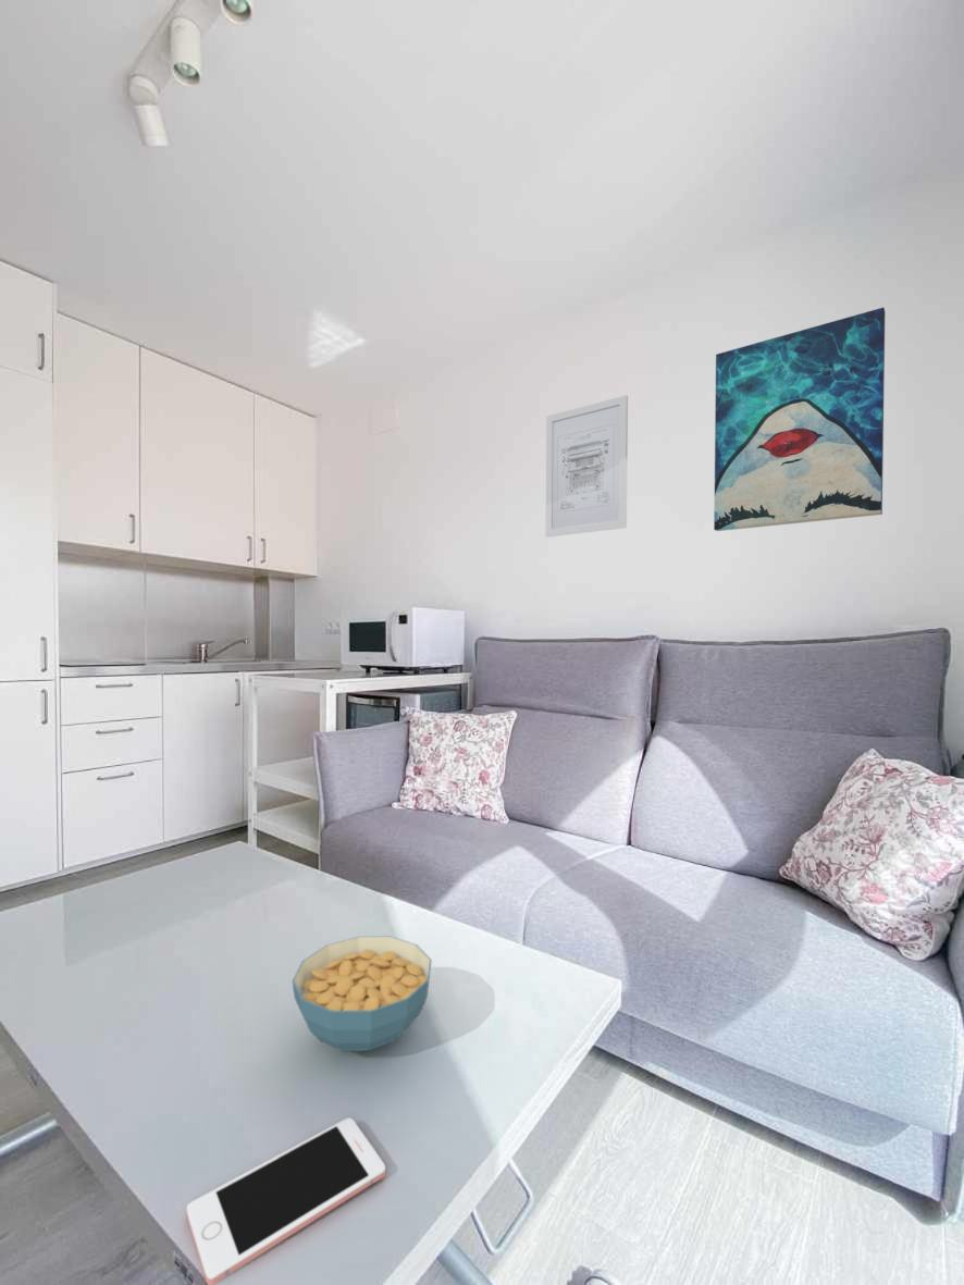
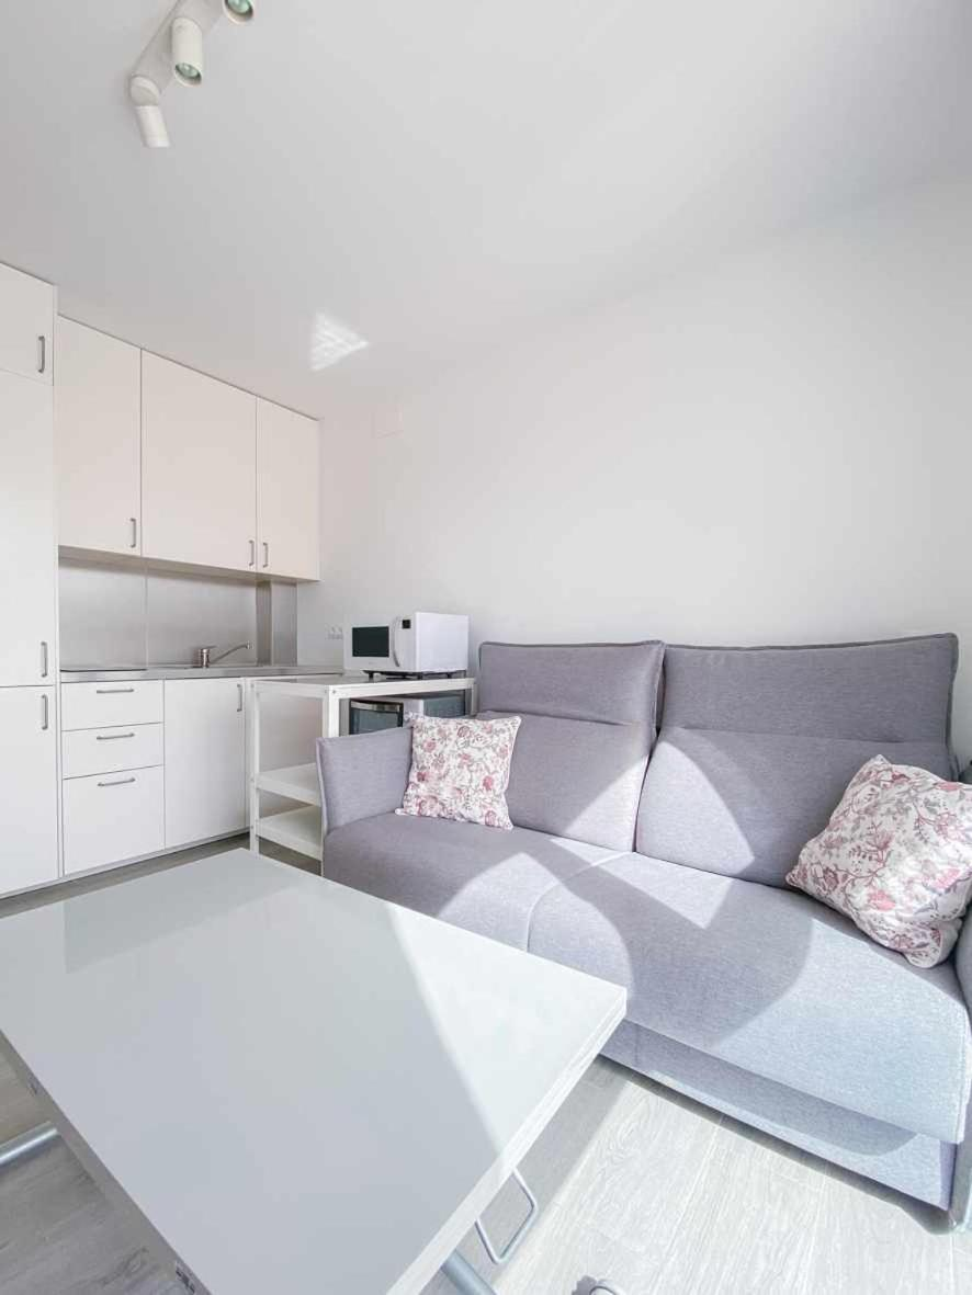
- wall art [713,307,886,532]
- wall art [545,394,629,538]
- cereal bowl [292,936,433,1052]
- cell phone [186,1116,386,1285]
